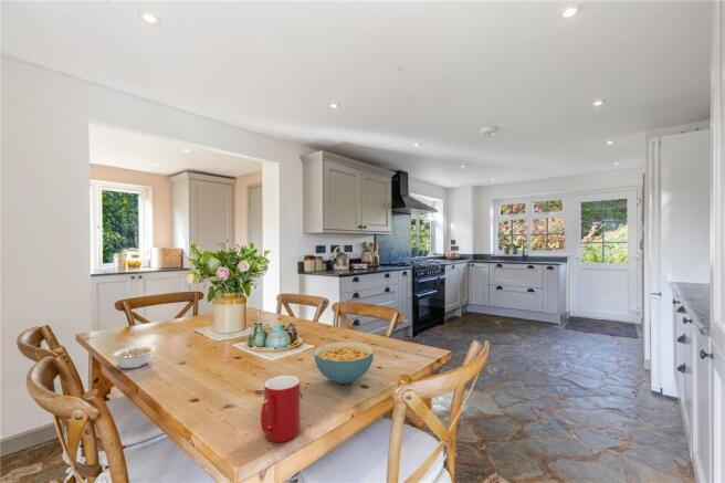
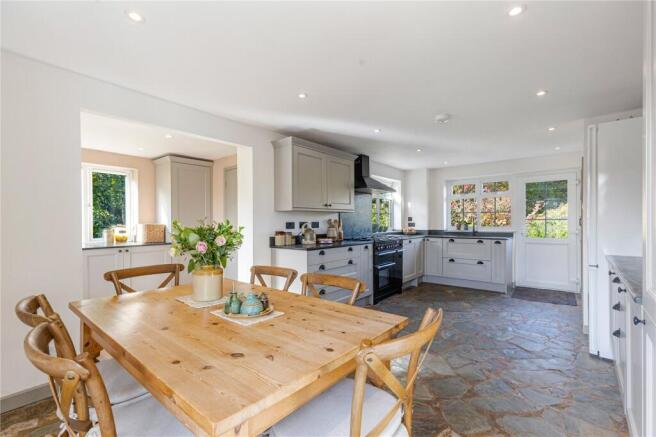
- legume [112,345,156,369]
- cereal bowl [313,340,375,385]
- cup [260,375,301,443]
